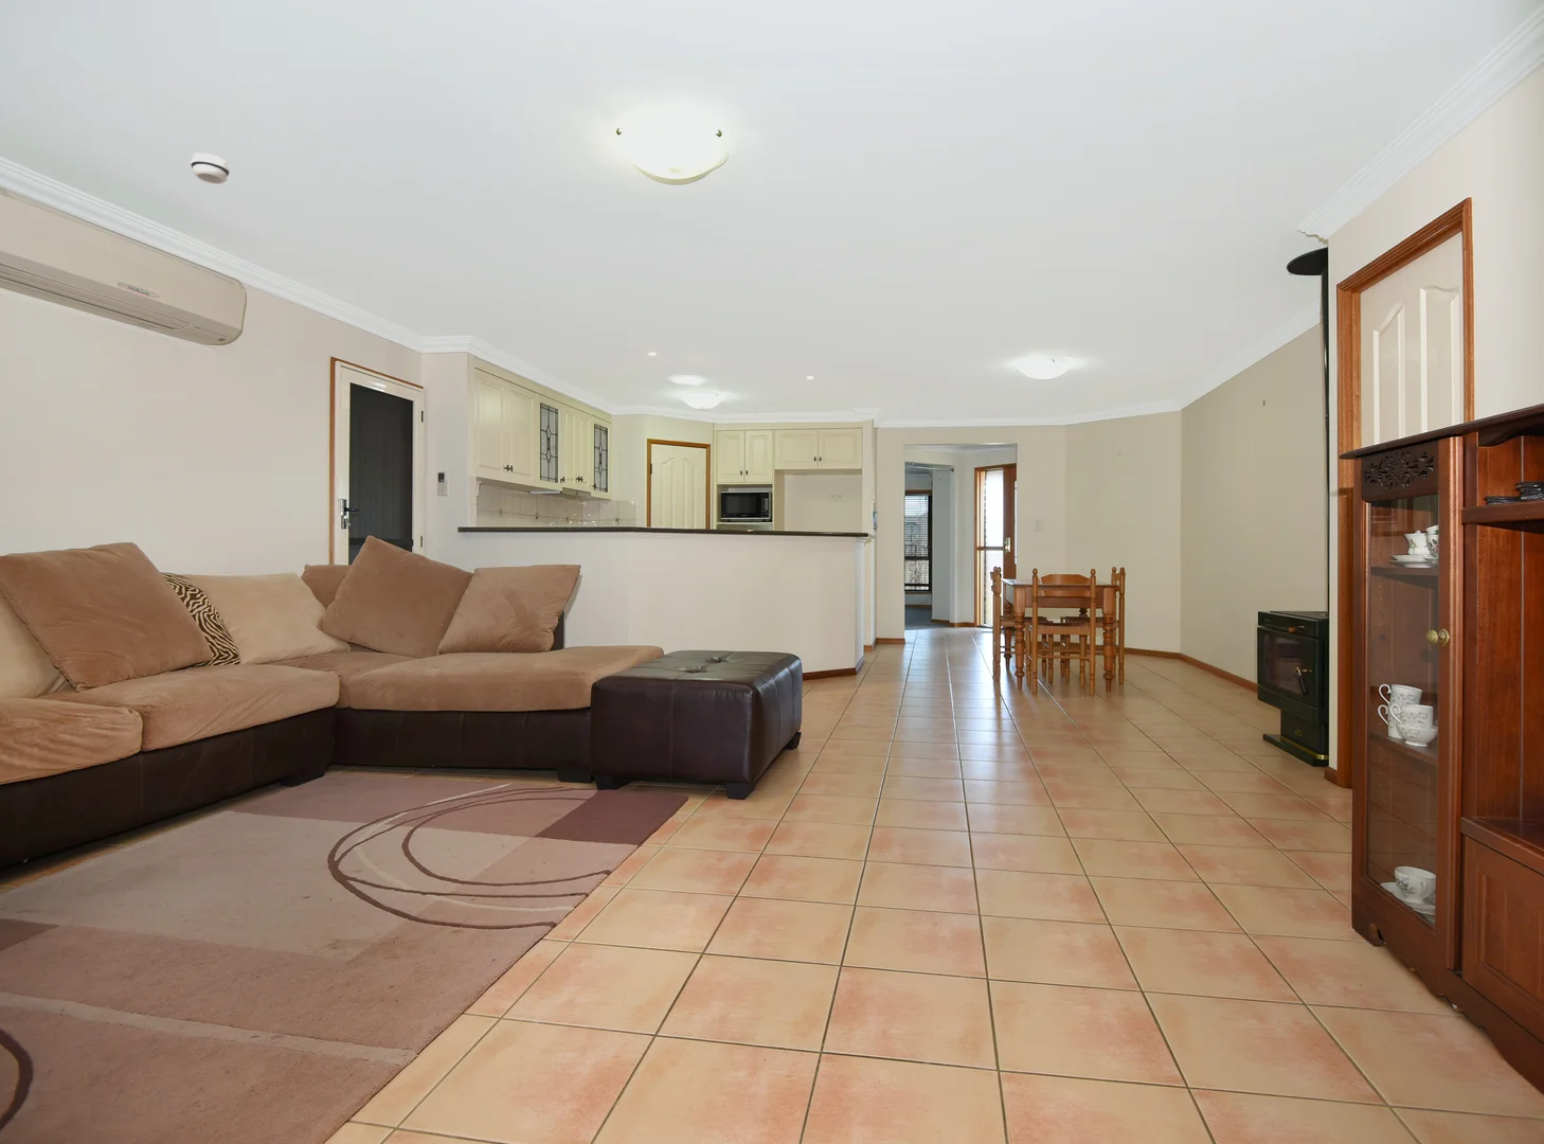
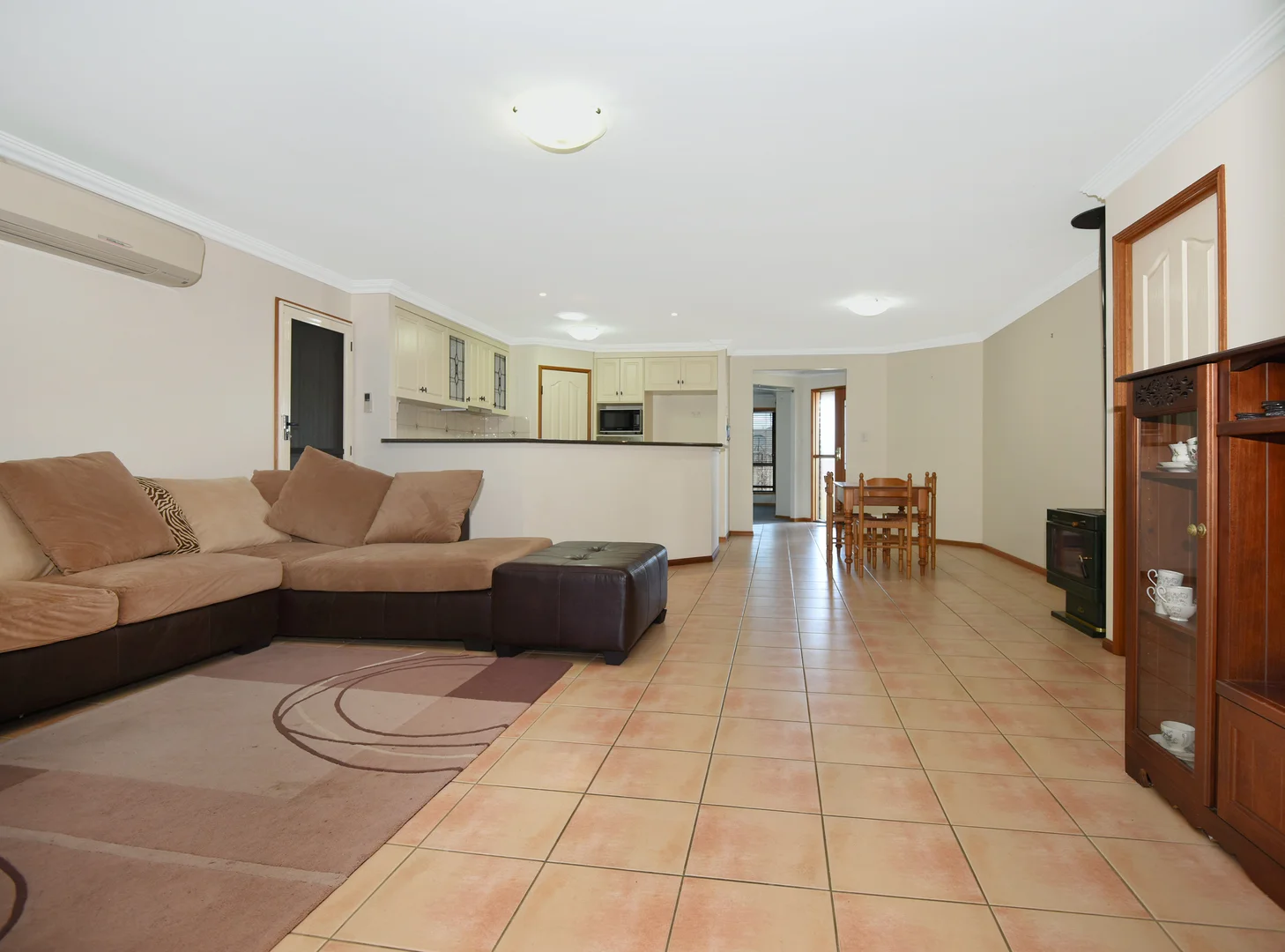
- smoke detector [190,151,231,185]
